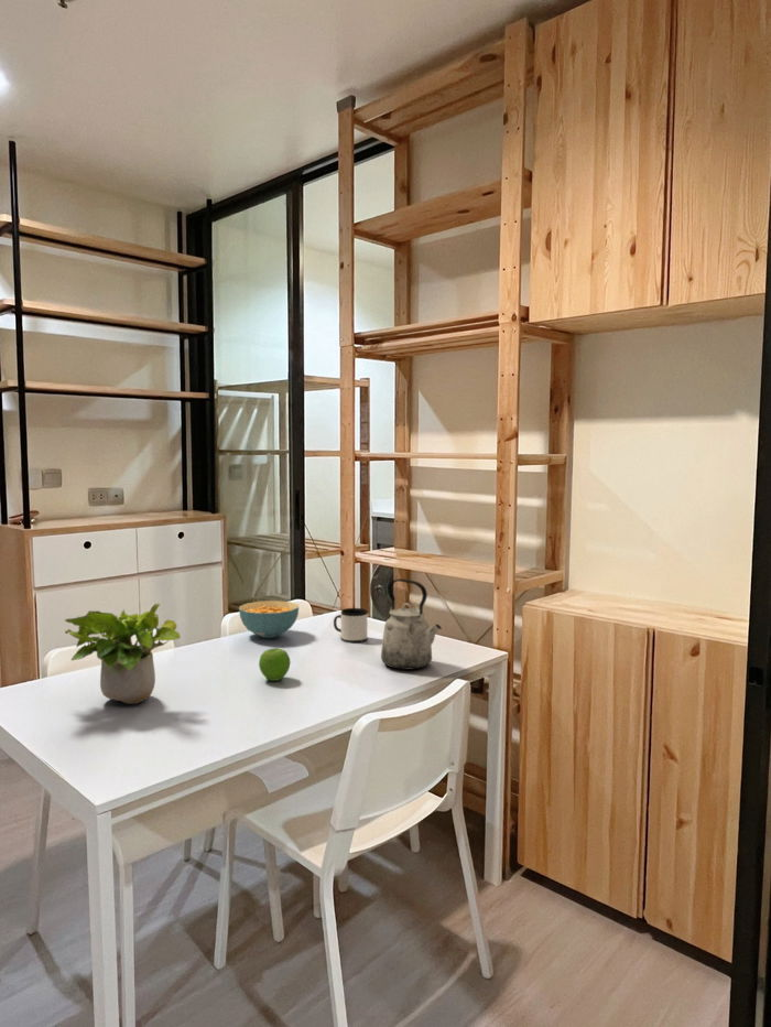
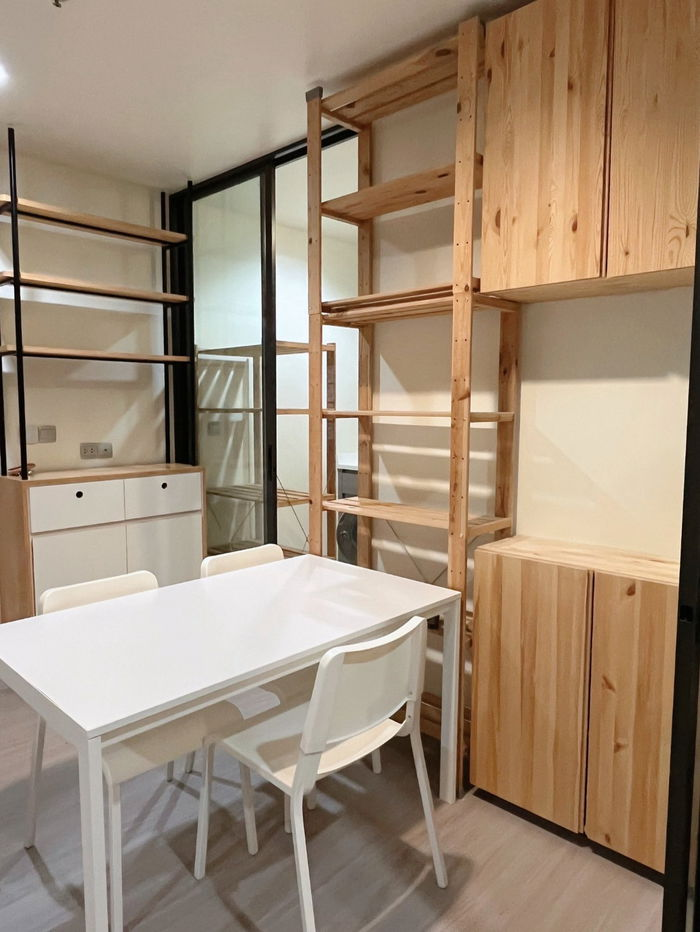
- potted plant [64,603,182,705]
- cereal bowl [238,599,300,639]
- kettle [380,577,443,671]
- mug [333,607,368,644]
- fruit [258,647,292,682]
